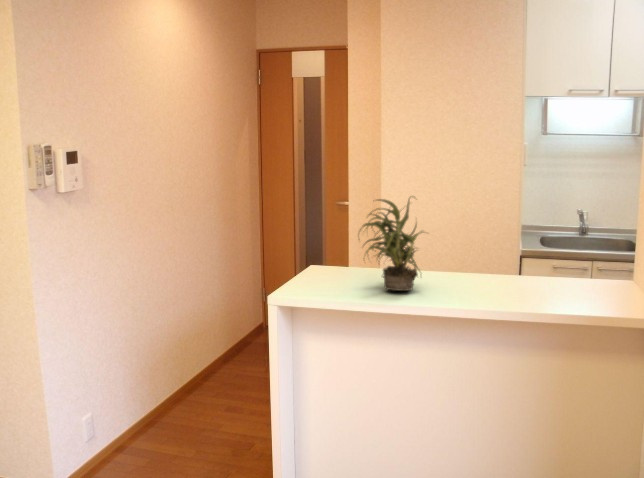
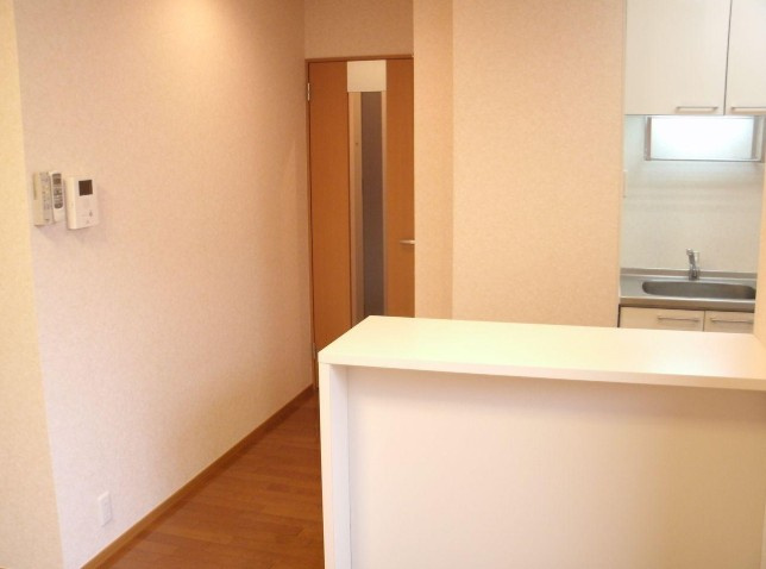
- potted plant [357,195,431,292]
